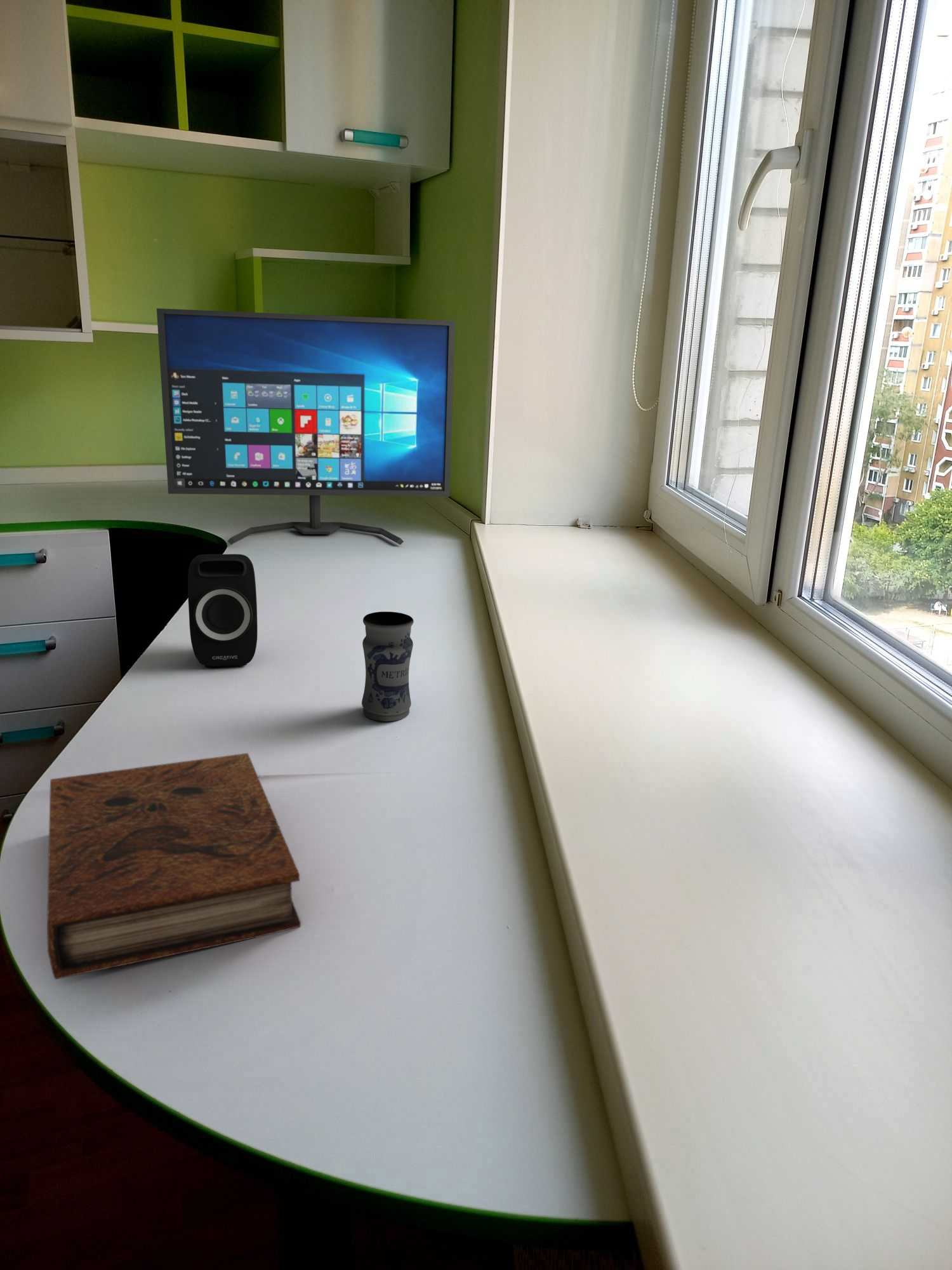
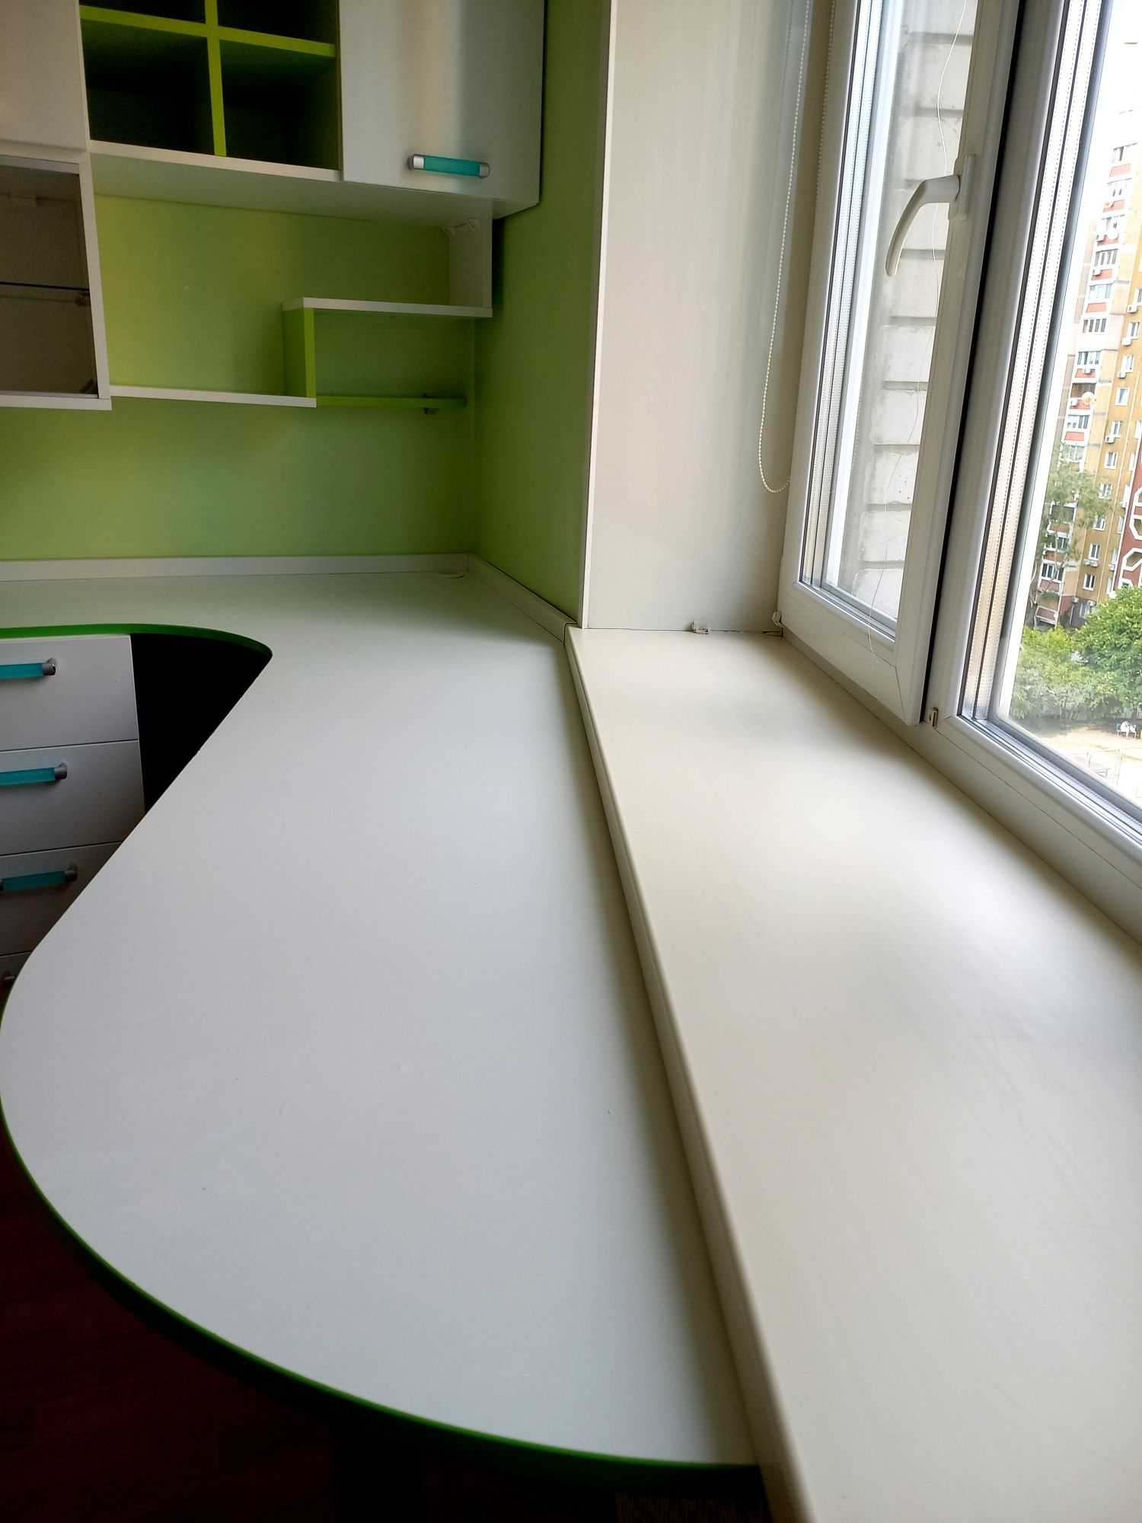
- computer monitor [156,308,456,545]
- speaker [187,554,258,667]
- book [46,752,301,980]
- jar [361,611,414,722]
